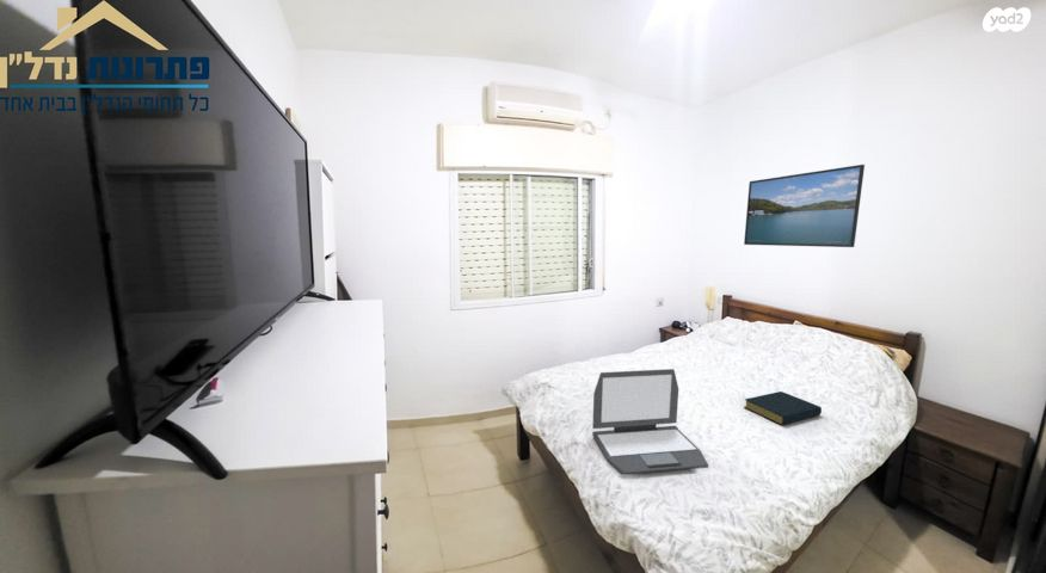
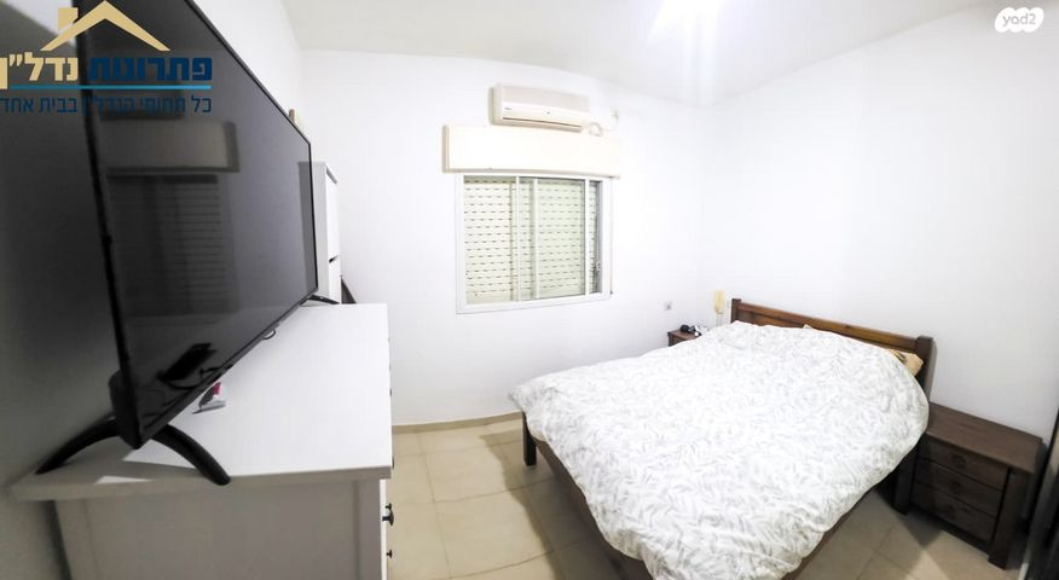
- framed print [743,164,866,248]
- hardback book [743,390,823,426]
- laptop [591,368,709,475]
